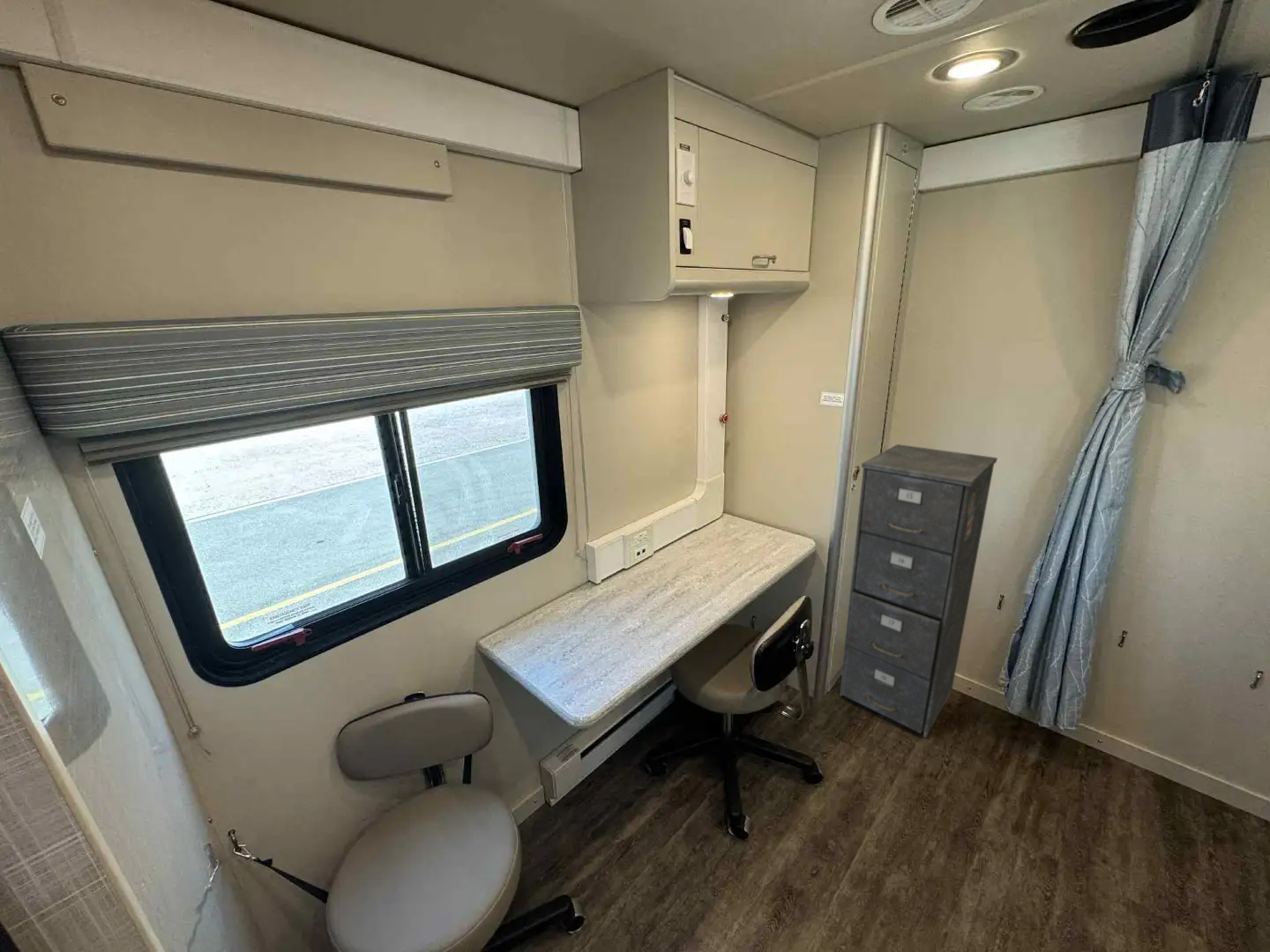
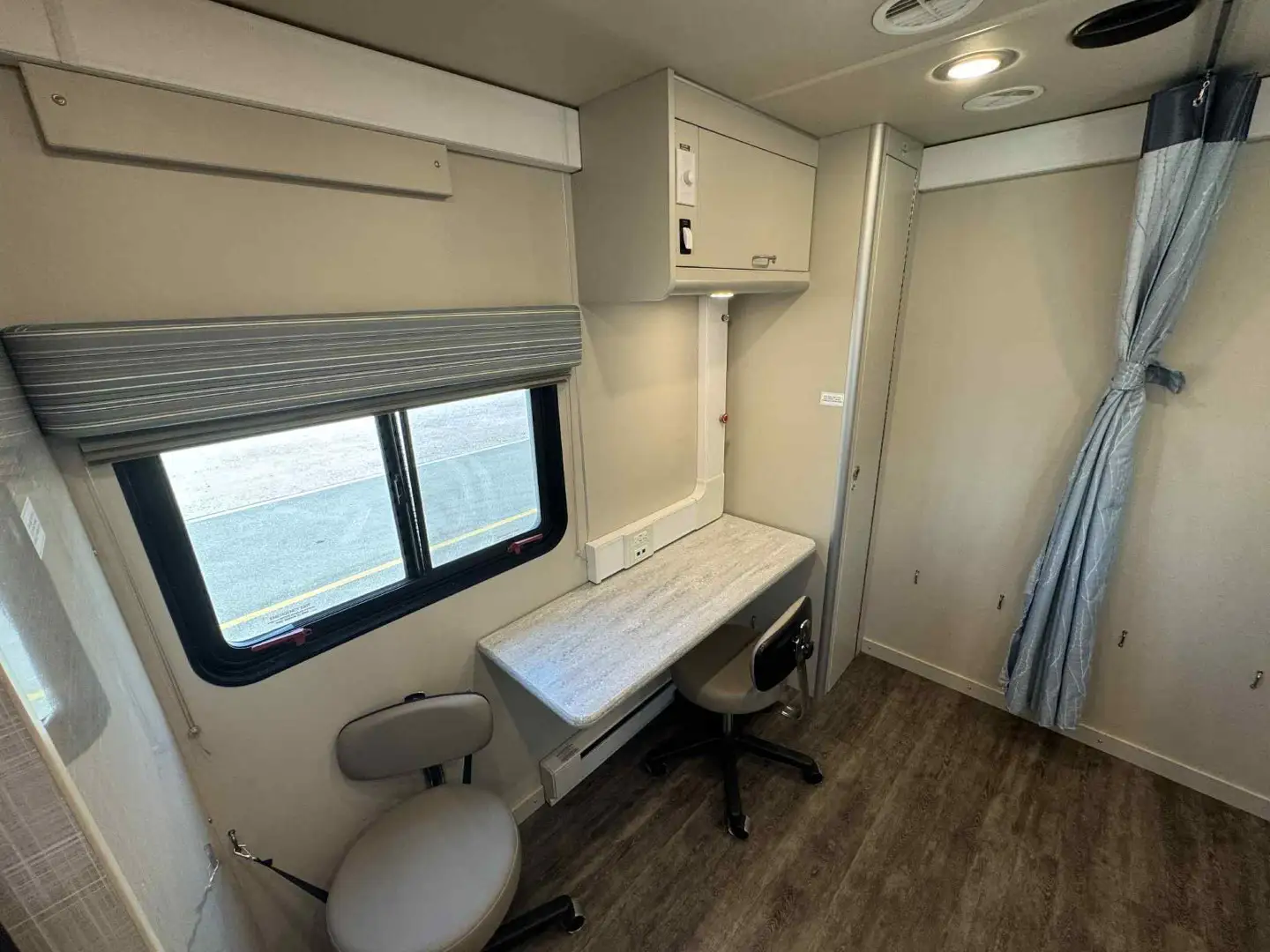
- filing cabinet [839,443,998,739]
